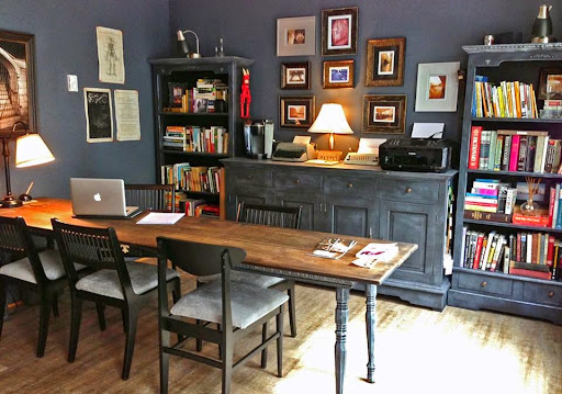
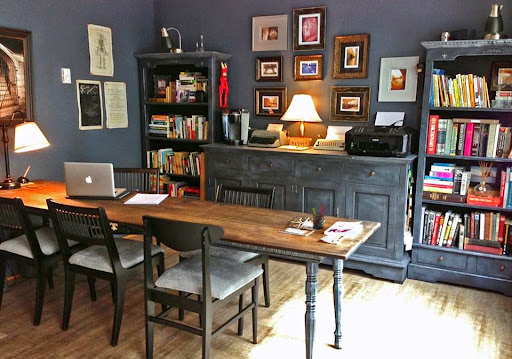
+ pen holder [310,203,328,230]
